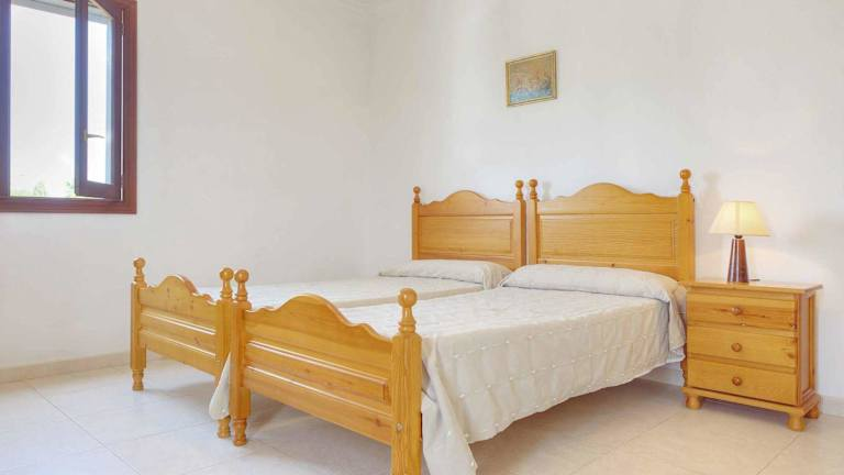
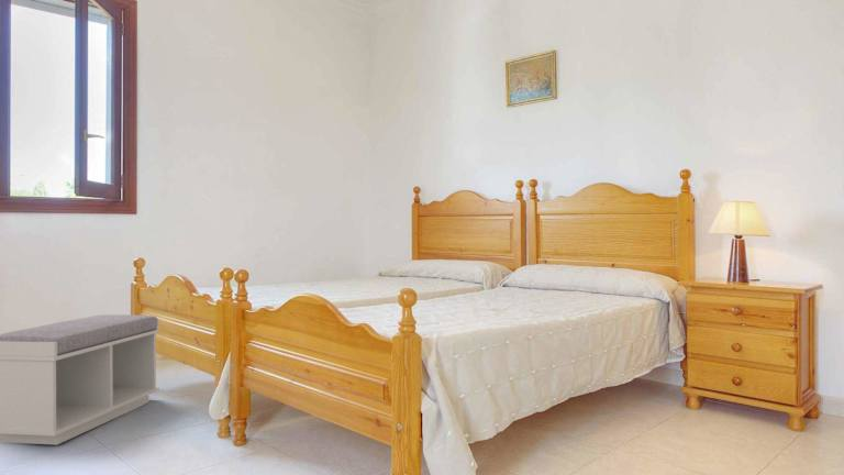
+ bench [0,313,160,446]
